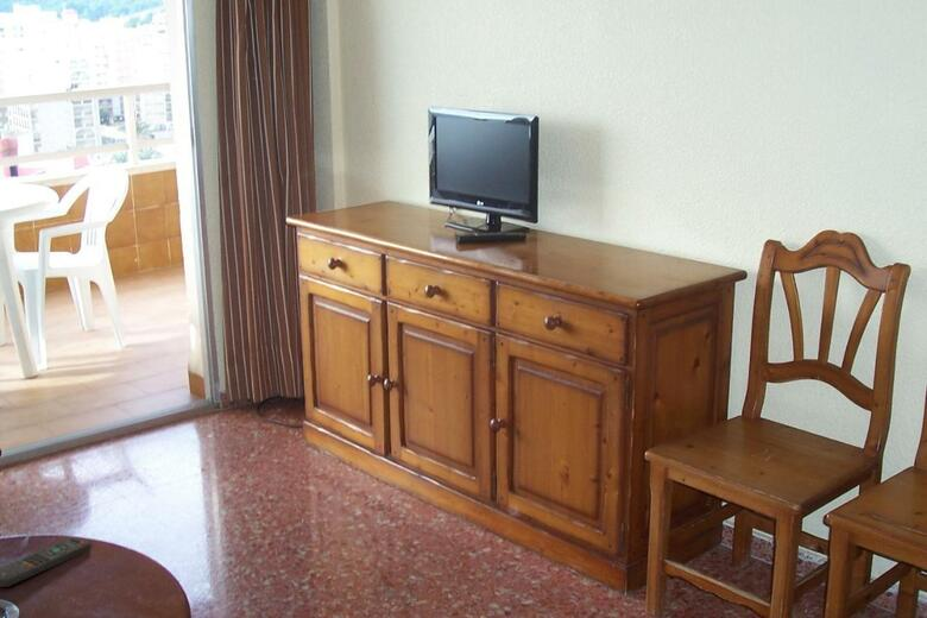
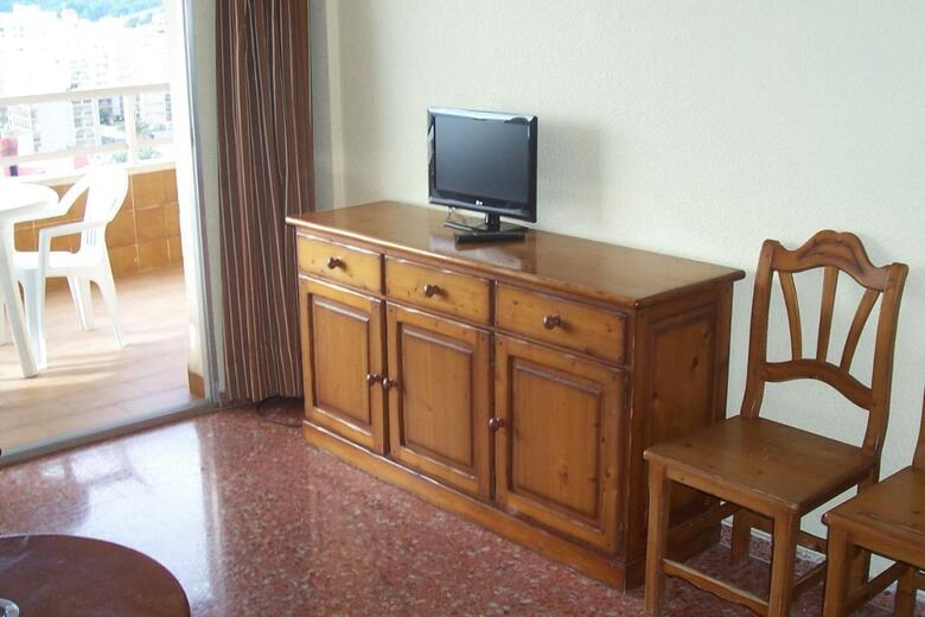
- remote control [0,536,92,588]
